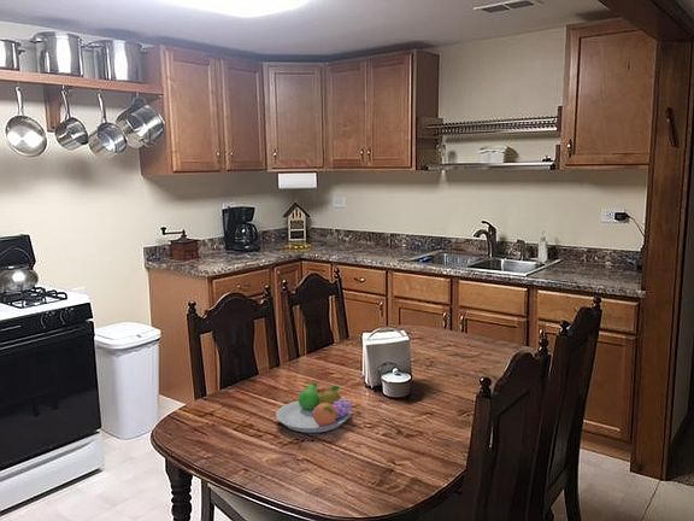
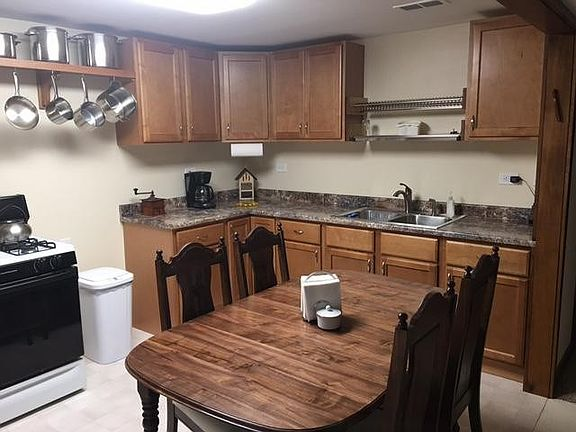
- fruit bowl [275,381,353,434]
